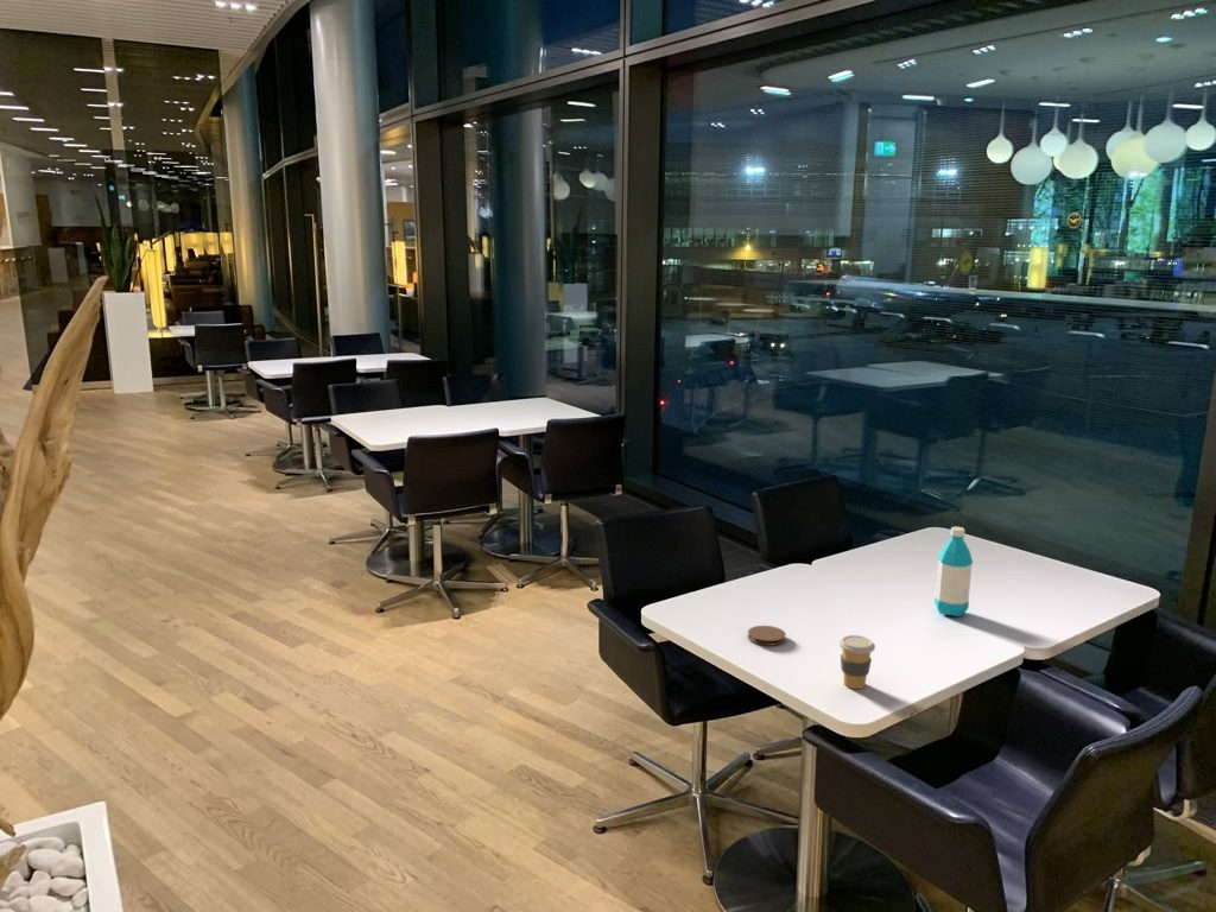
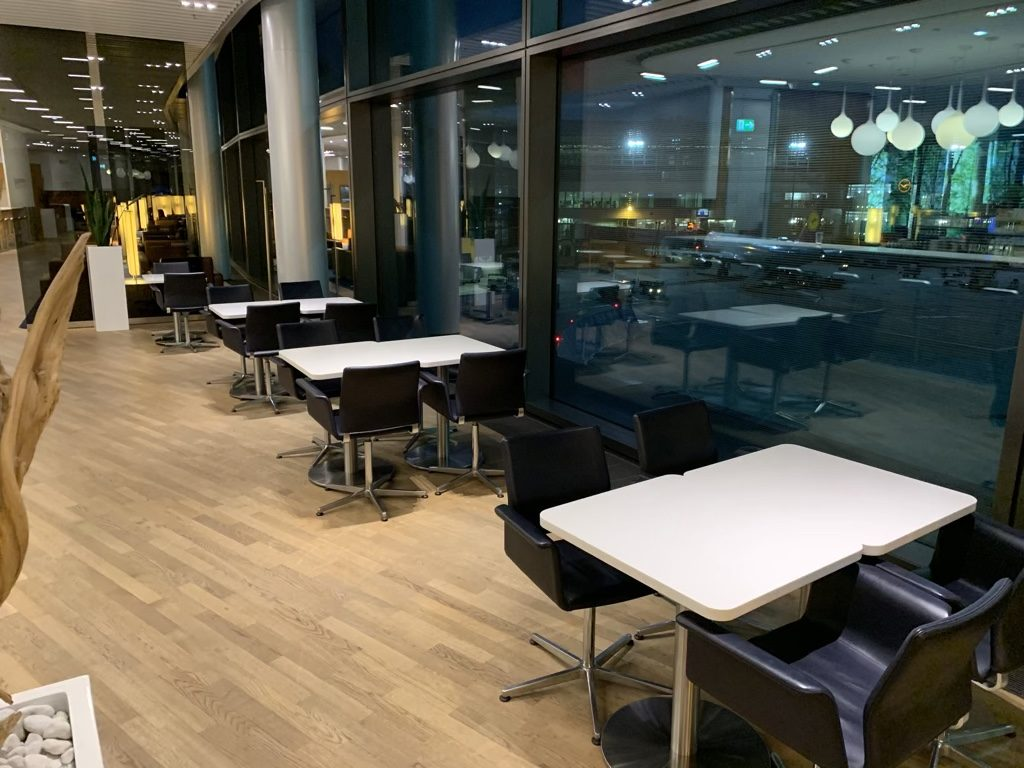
- coaster [747,625,787,647]
- coffee cup [838,634,876,690]
- water bottle [933,526,974,618]
